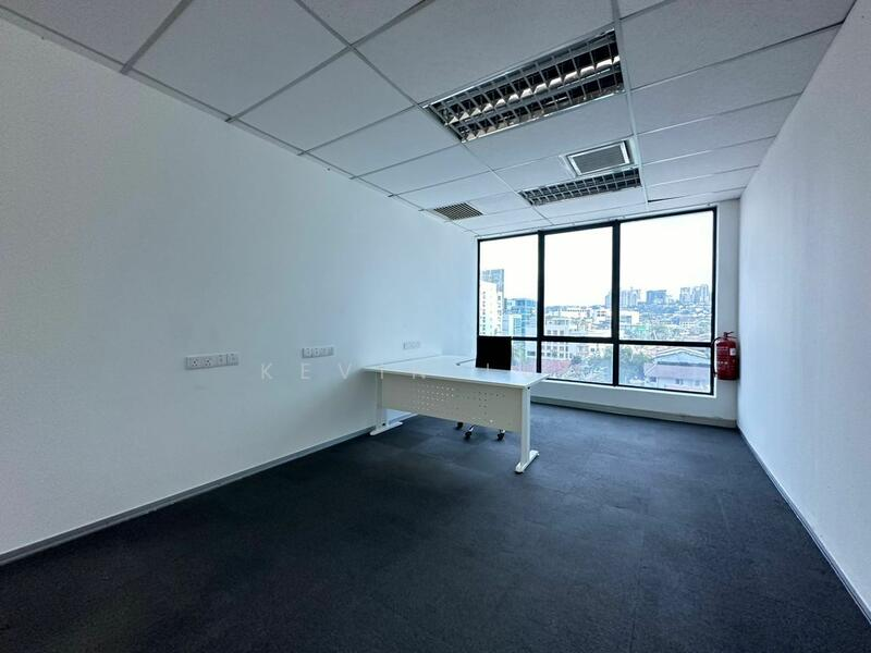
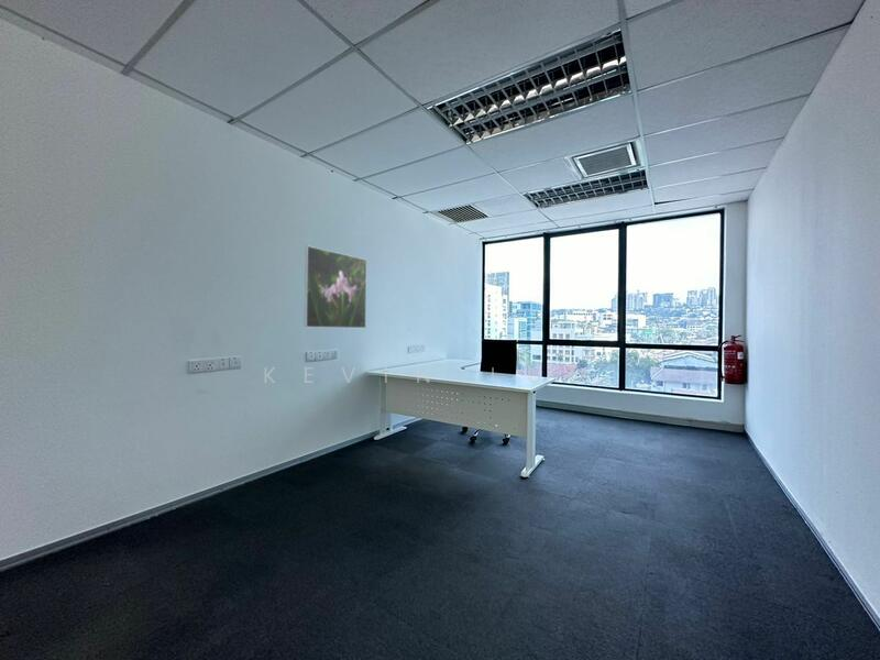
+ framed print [304,244,367,329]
